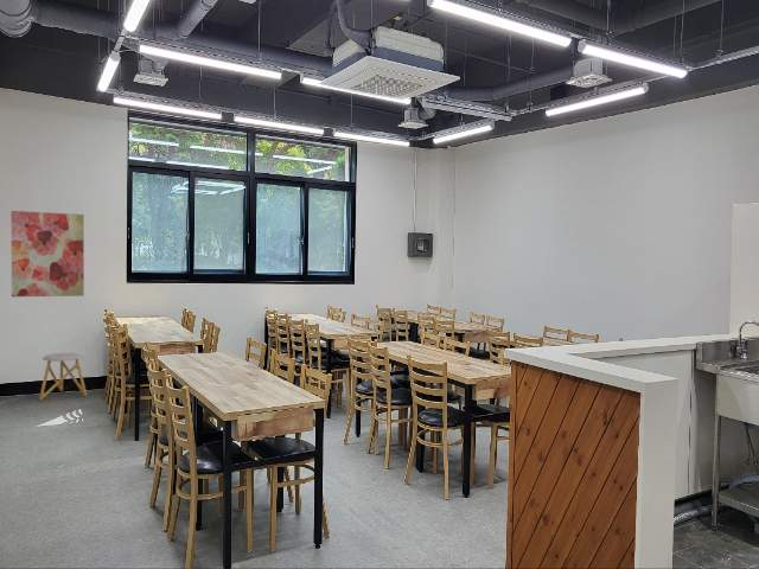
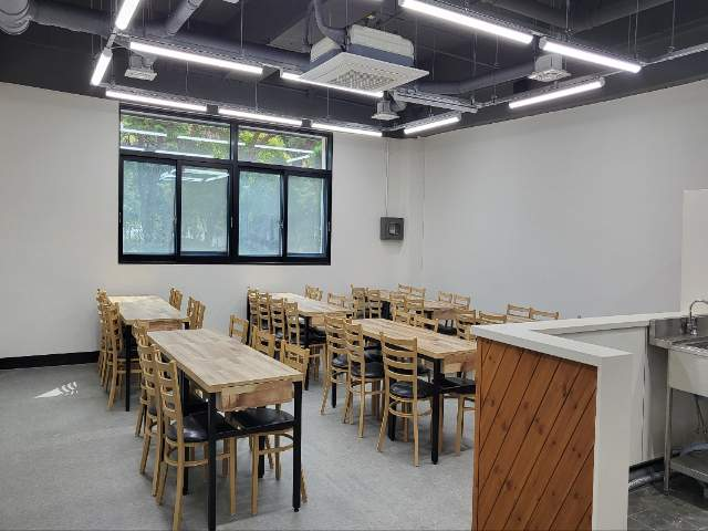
- stool [38,352,88,402]
- wall art [9,210,85,298]
